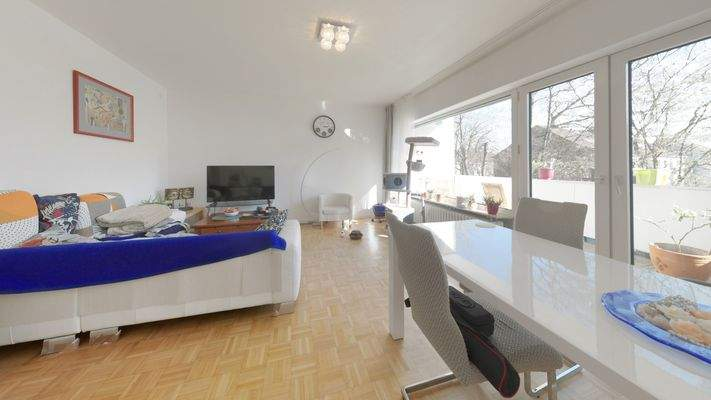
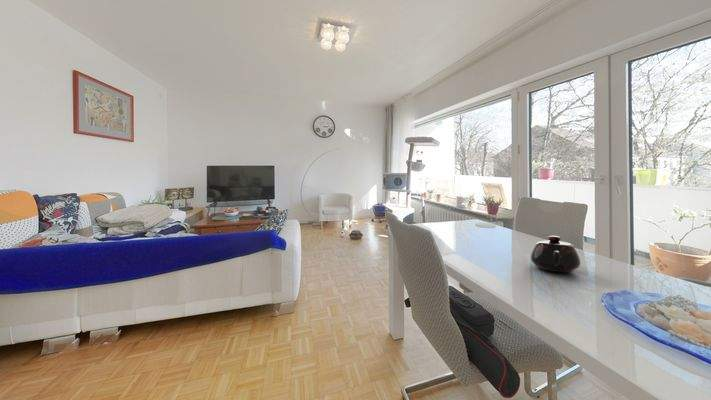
+ teapot [530,235,582,273]
